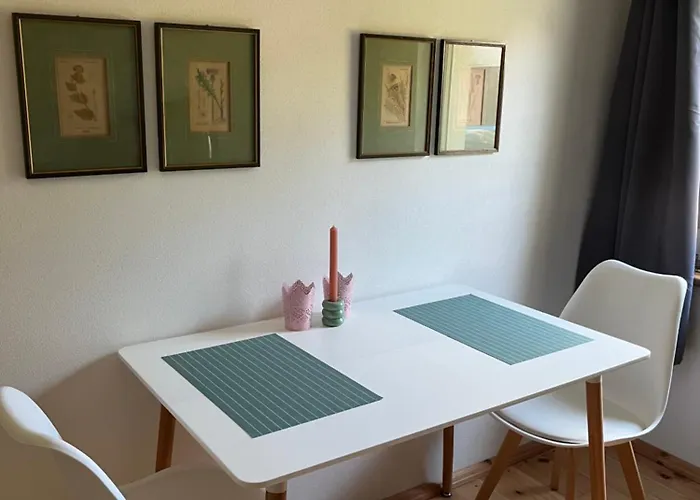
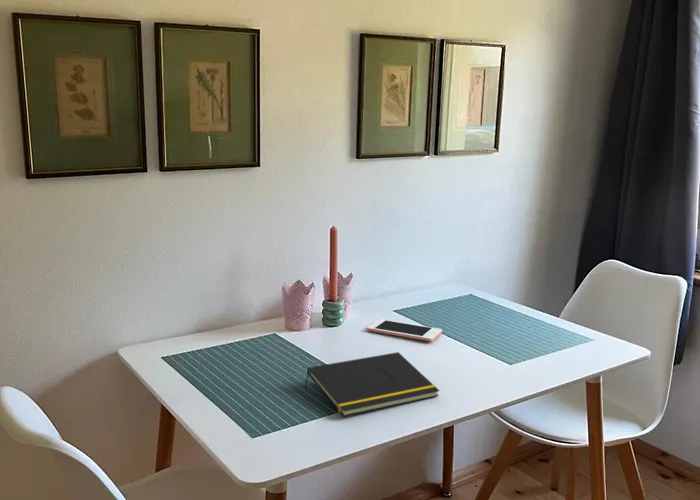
+ notepad [304,351,441,417]
+ cell phone [366,318,443,342]
